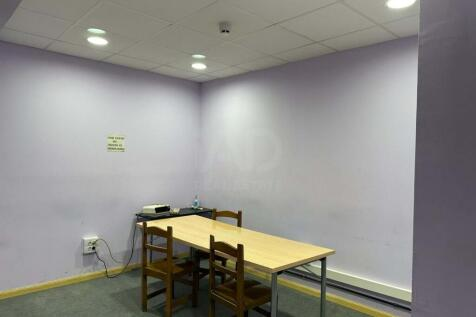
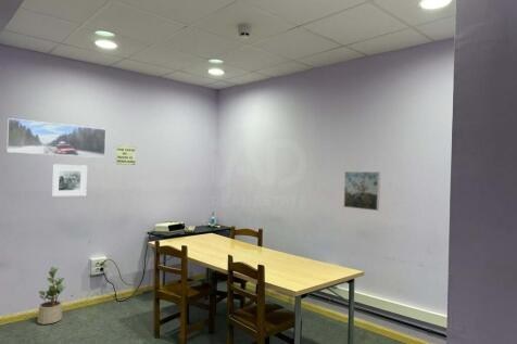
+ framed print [342,170,381,212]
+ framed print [50,164,88,198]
+ potted plant [36,266,65,326]
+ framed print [5,117,108,158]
